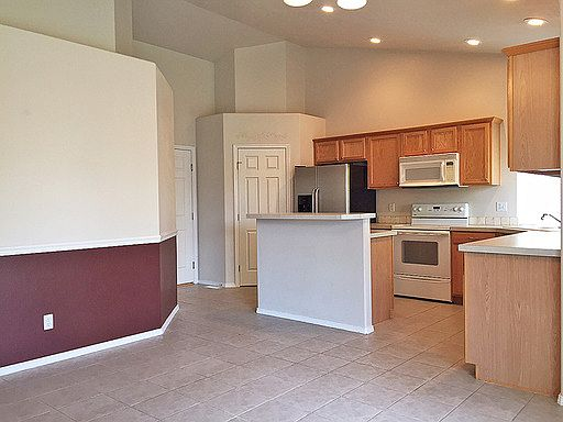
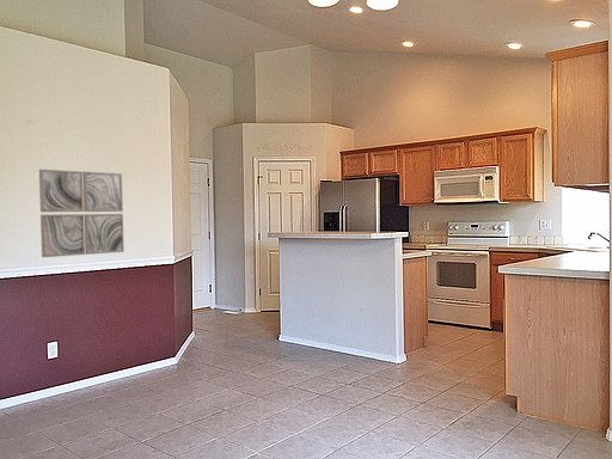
+ wall art [38,169,126,258]
